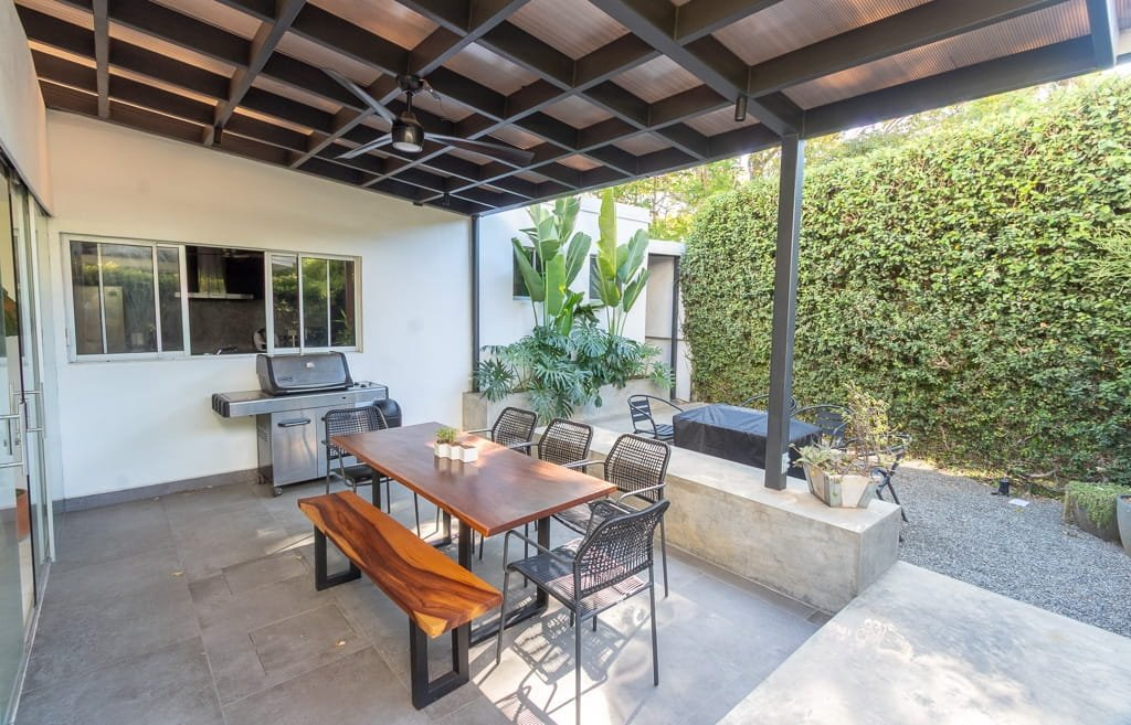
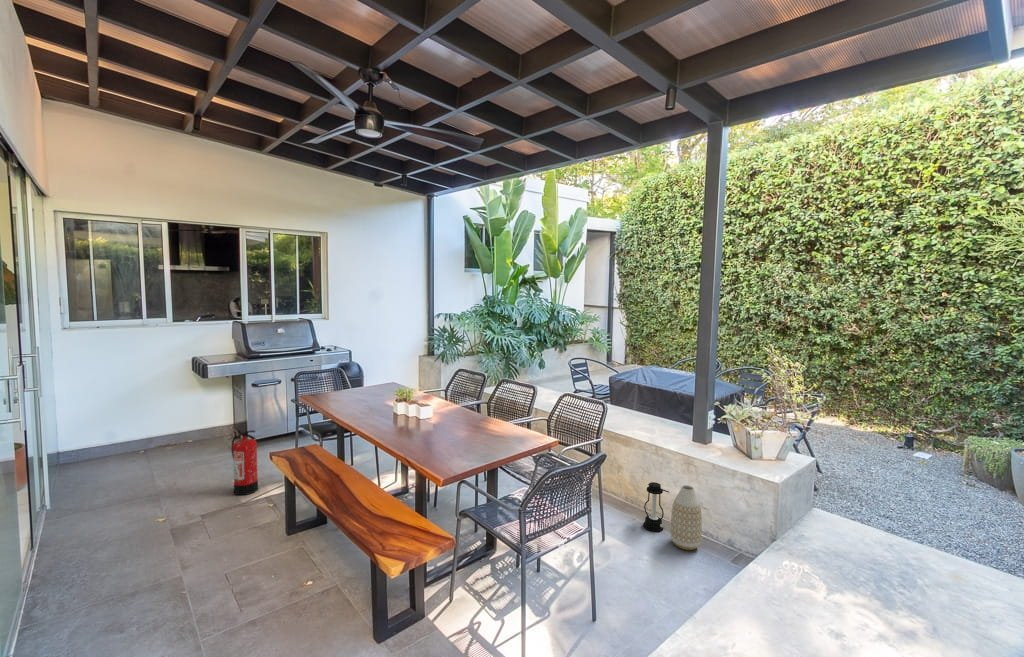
+ fire extinguisher [231,429,259,496]
+ vase [670,484,703,551]
+ lantern [642,481,670,533]
